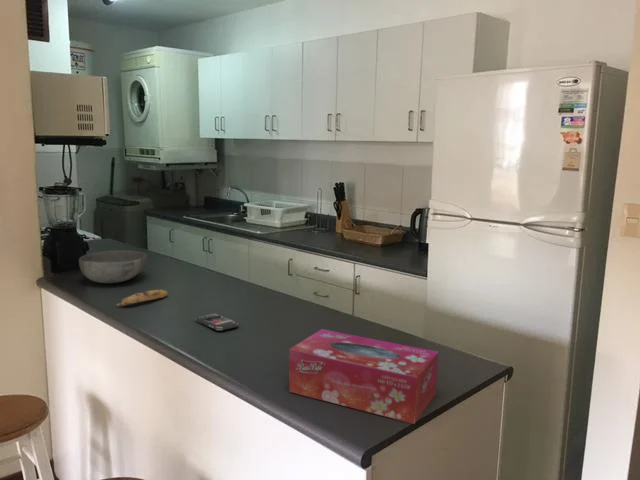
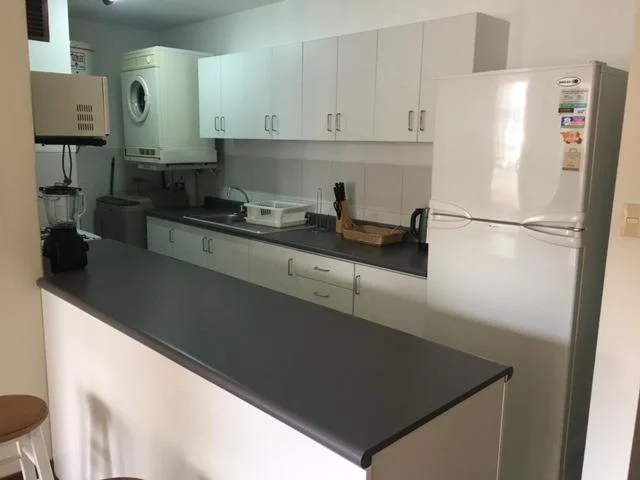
- smartphone [194,312,240,332]
- bowl [78,249,148,284]
- banana [115,289,168,307]
- tissue box [288,328,439,425]
